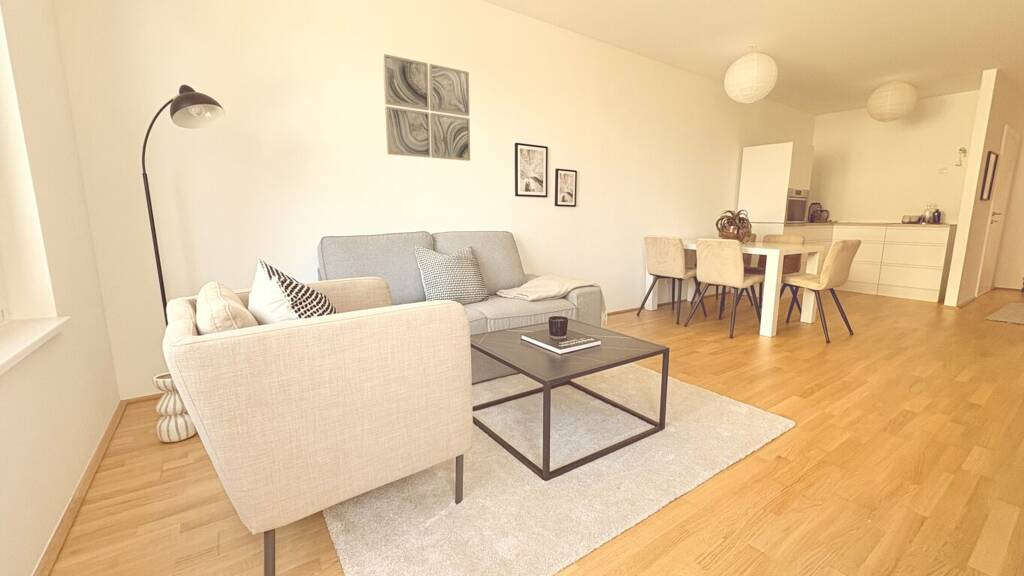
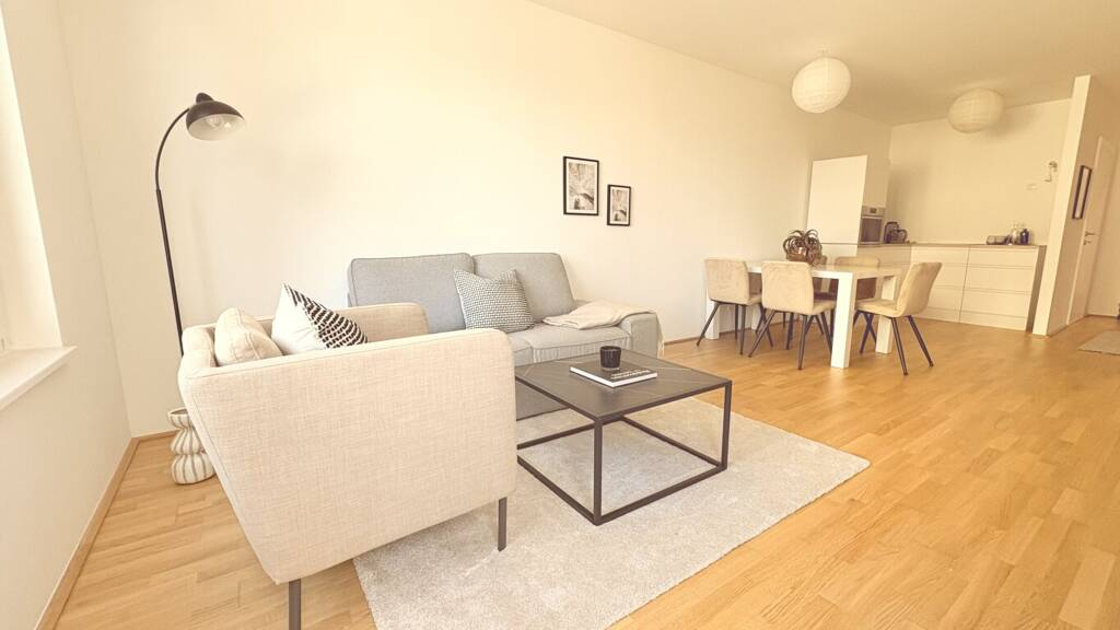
- wall art [382,53,471,162]
